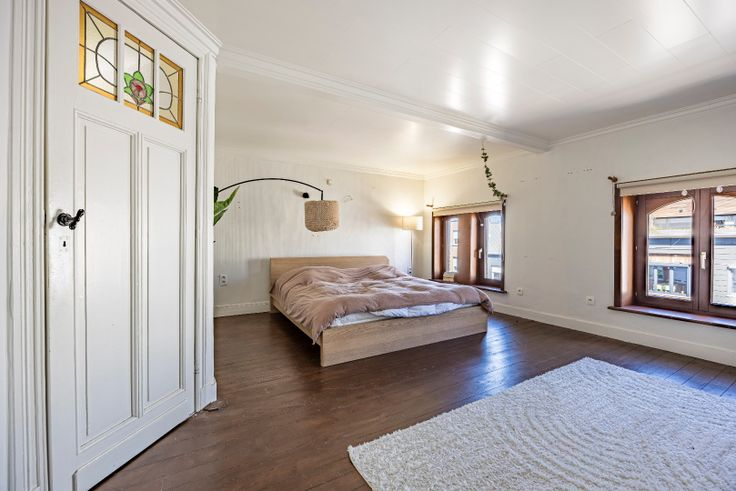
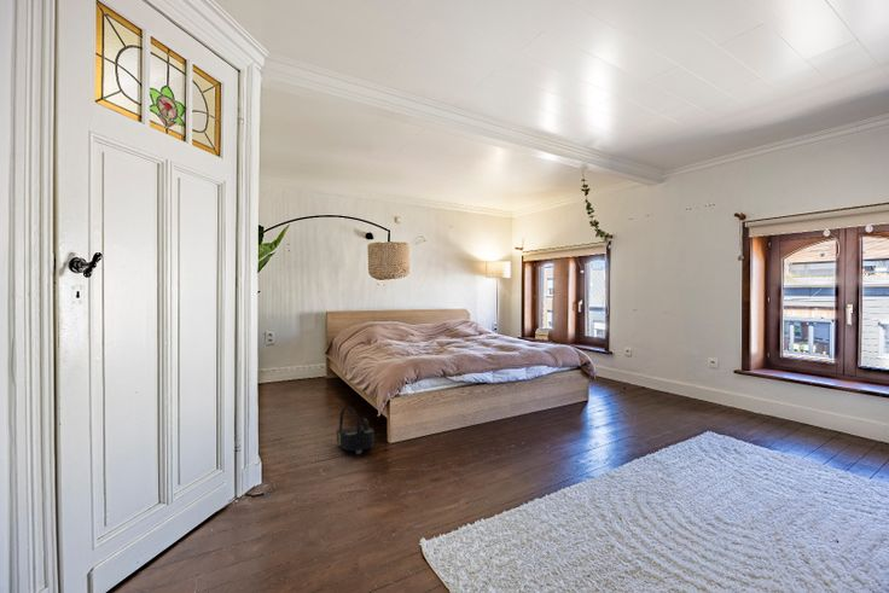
+ backpack [336,406,376,455]
